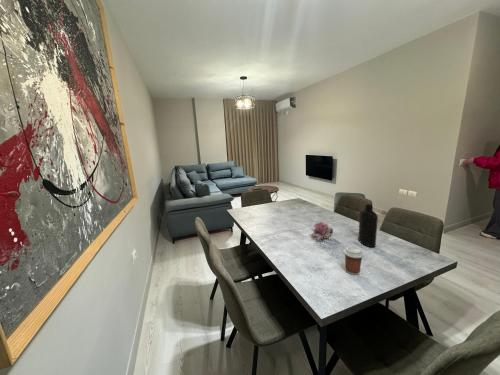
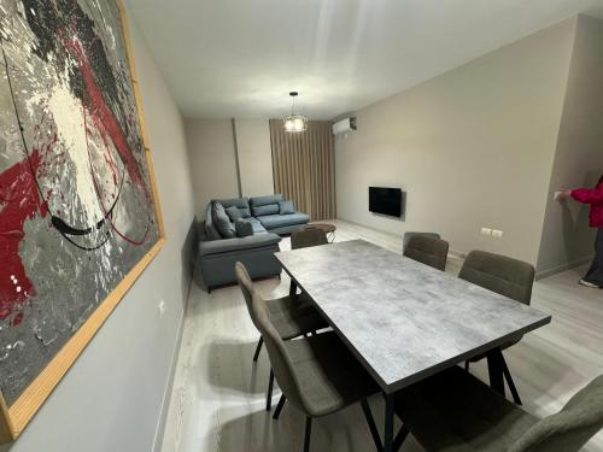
- flower [310,221,334,240]
- coffee cup [343,245,365,276]
- bottle [357,203,379,248]
